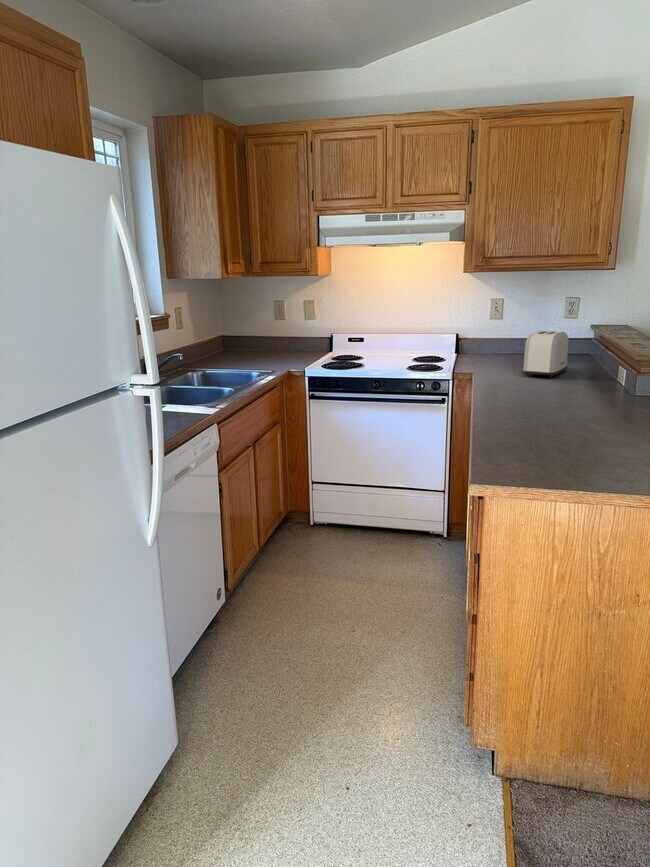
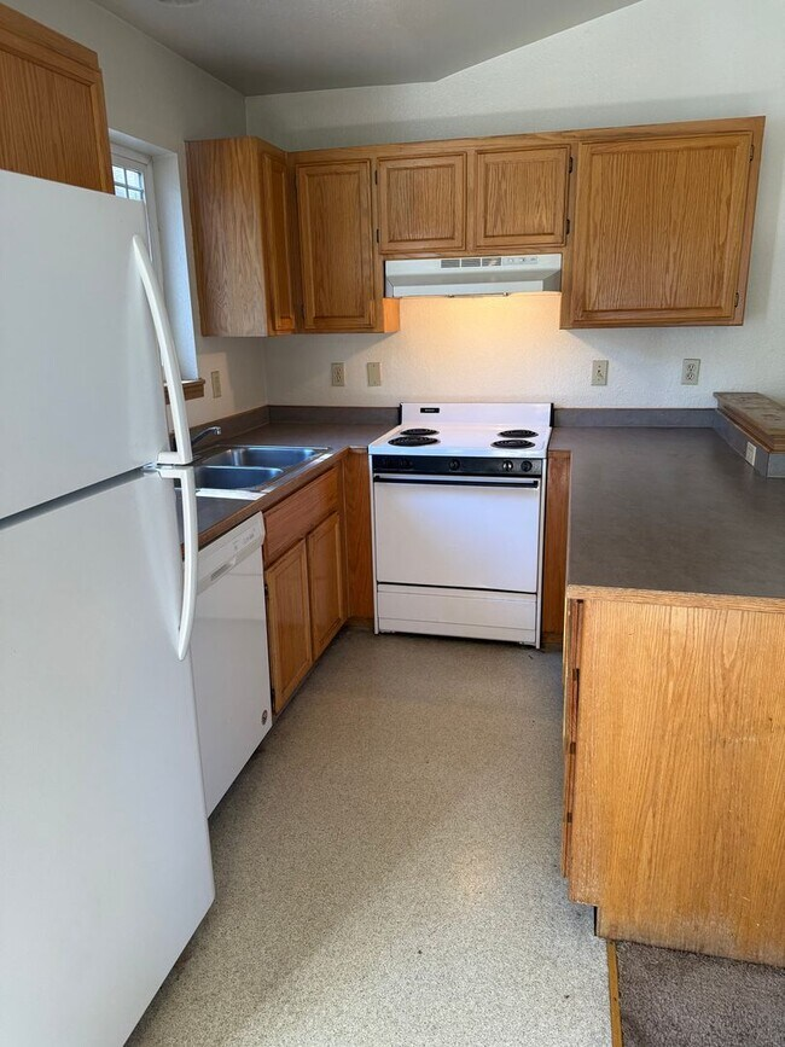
- toaster [522,330,569,378]
